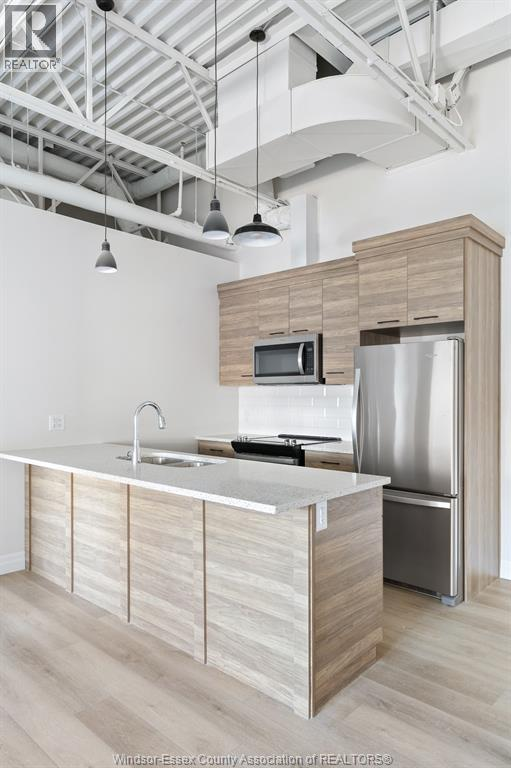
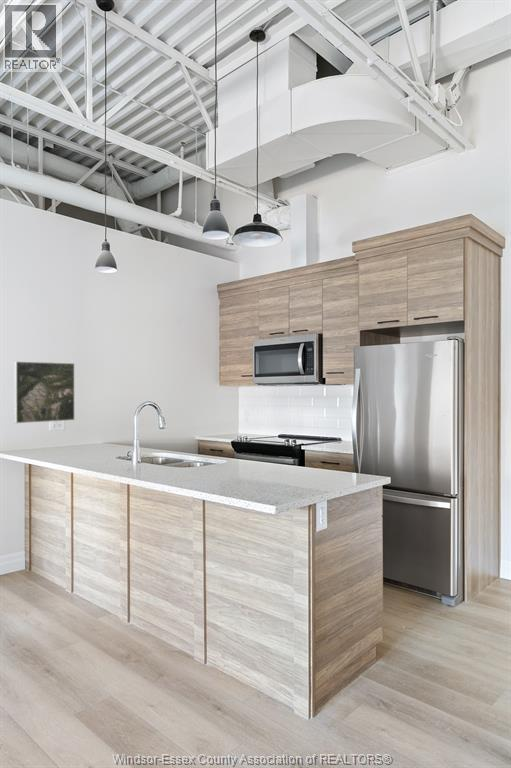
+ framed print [13,360,76,424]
